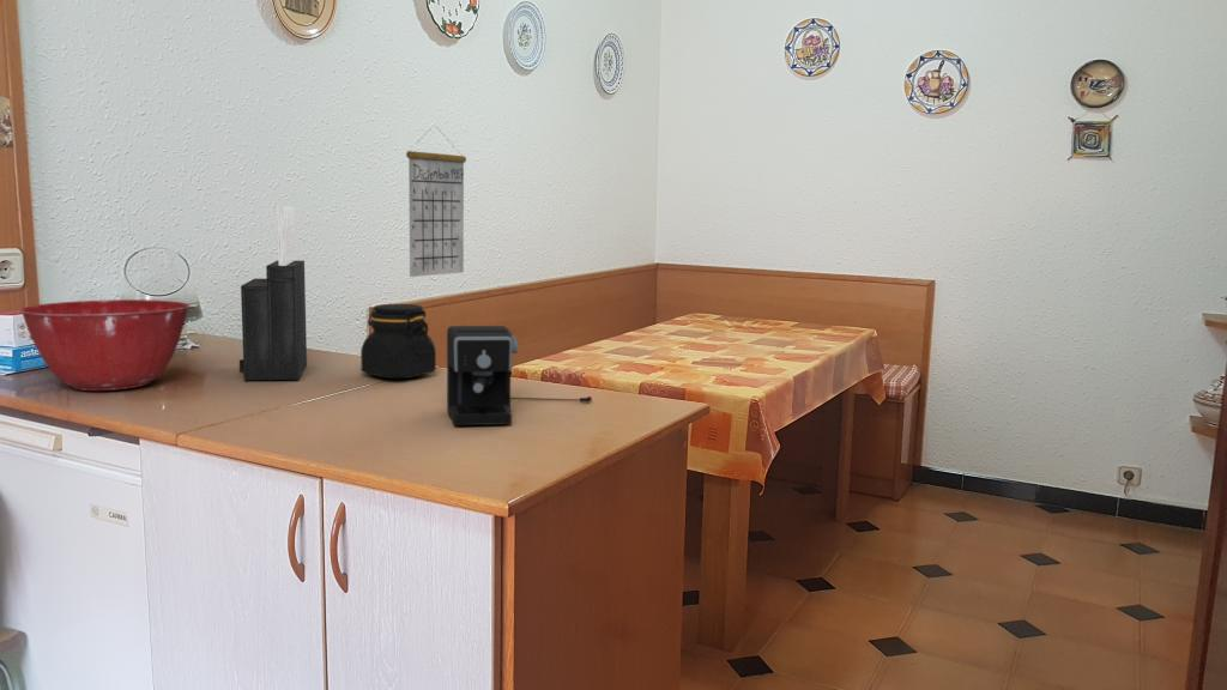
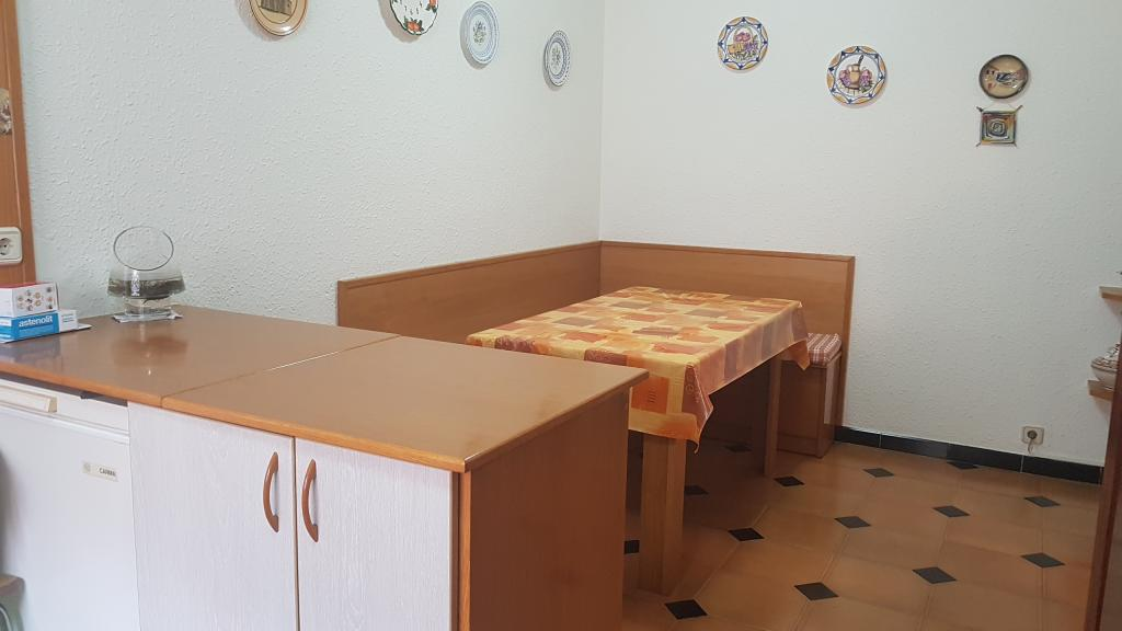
- jar [359,303,437,380]
- calendar [405,127,467,278]
- knife block [238,205,308,381]
- coffee maker [446,325,593,426]
- mixing bowl [18,298,191,392]
